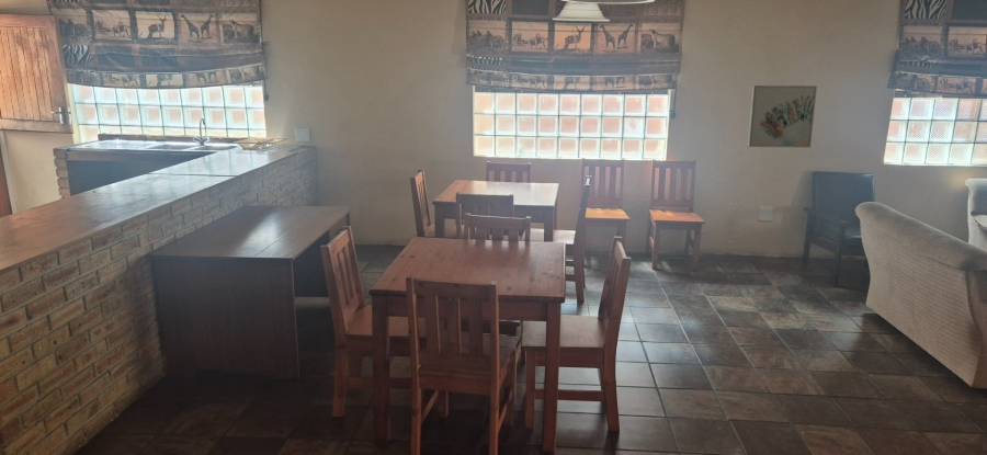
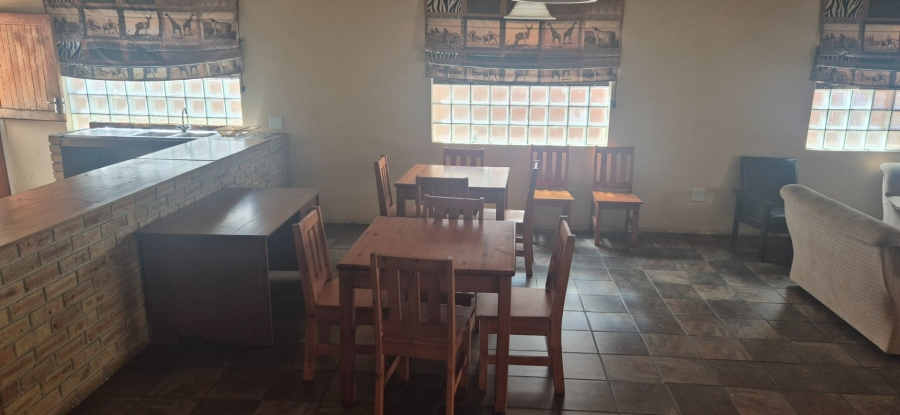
- wall art [747,84,818,148]
